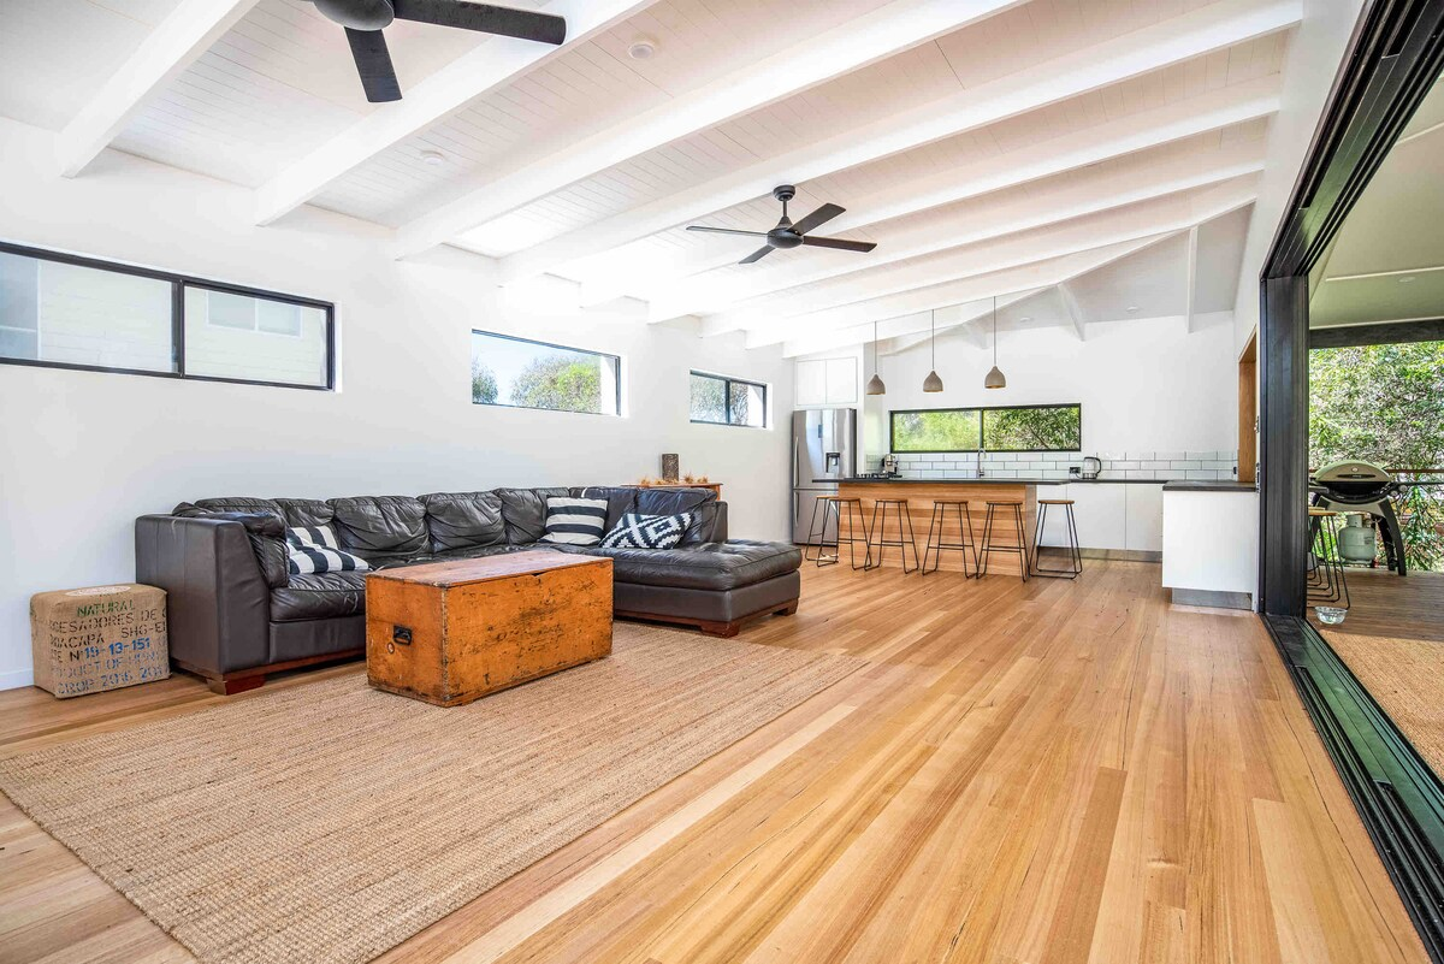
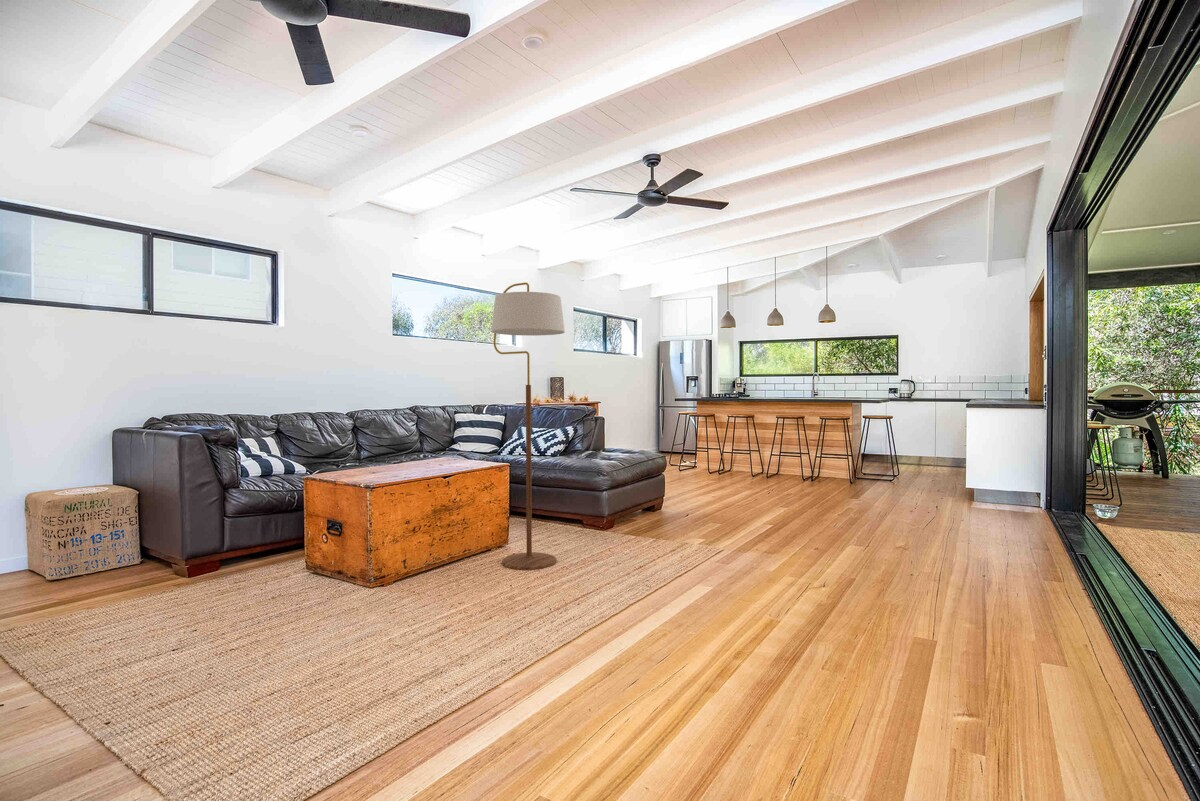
+ floor lamp [490,281,566,571]
